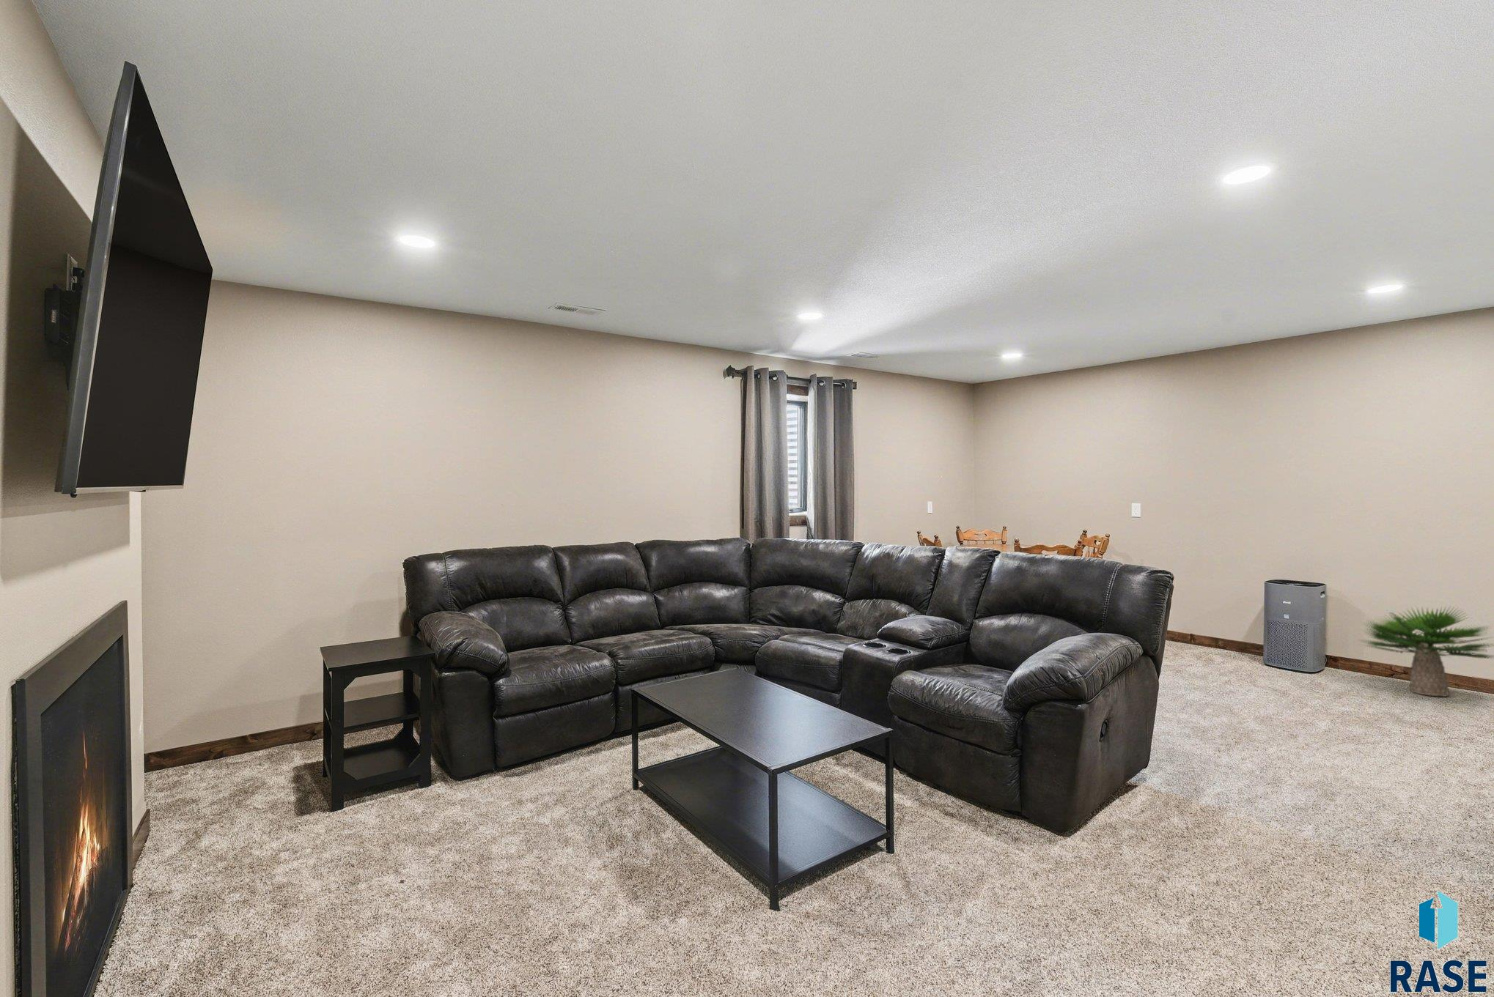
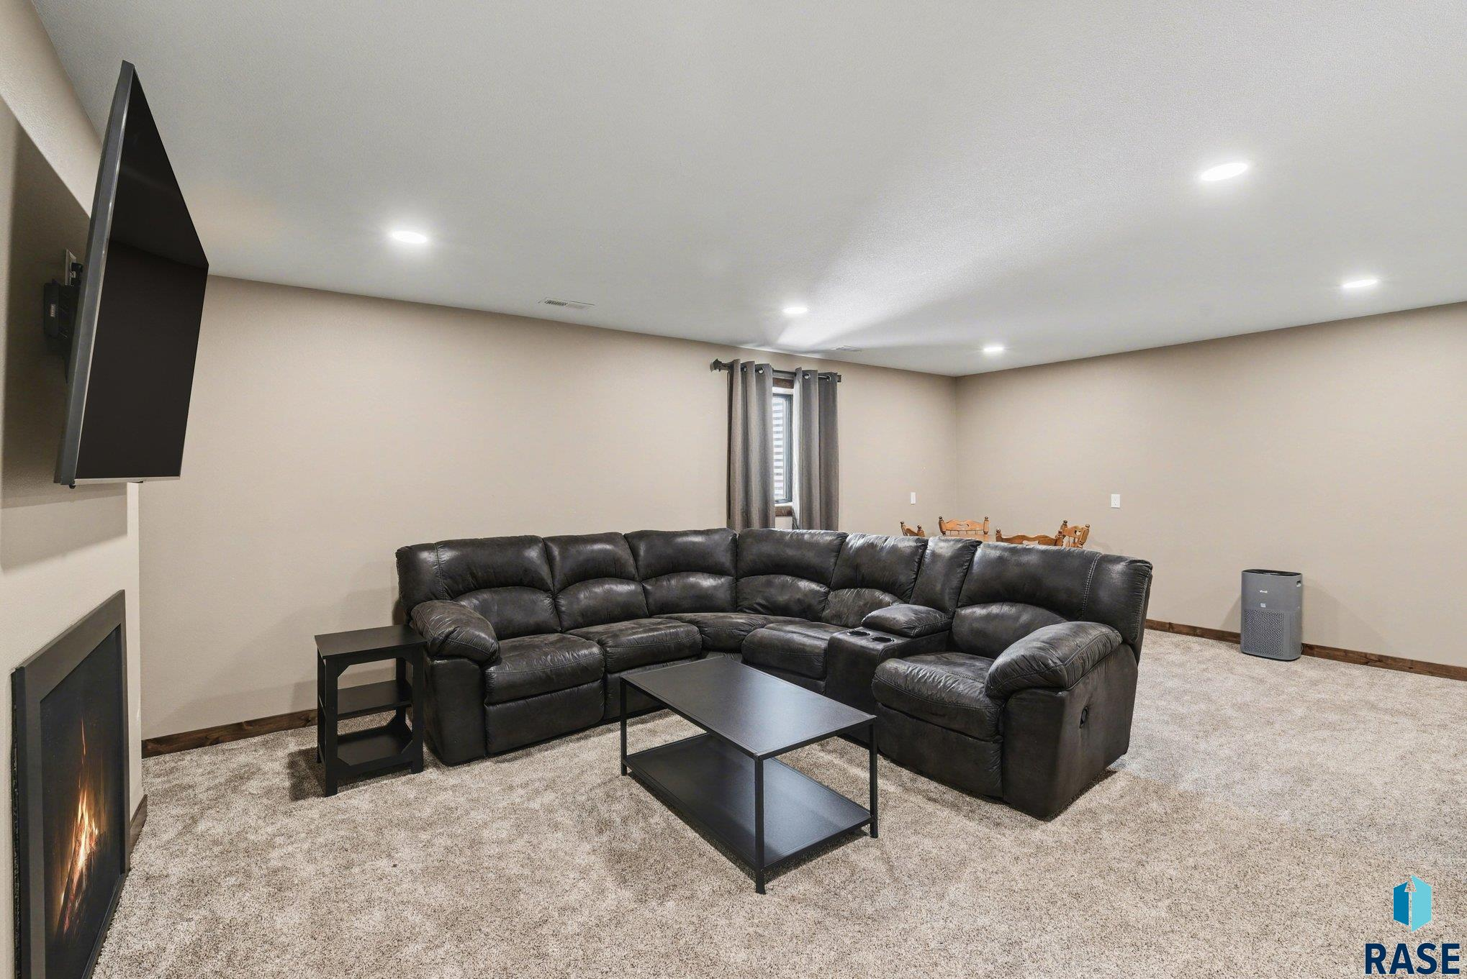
- potted plant [1356,605,1494,698]
